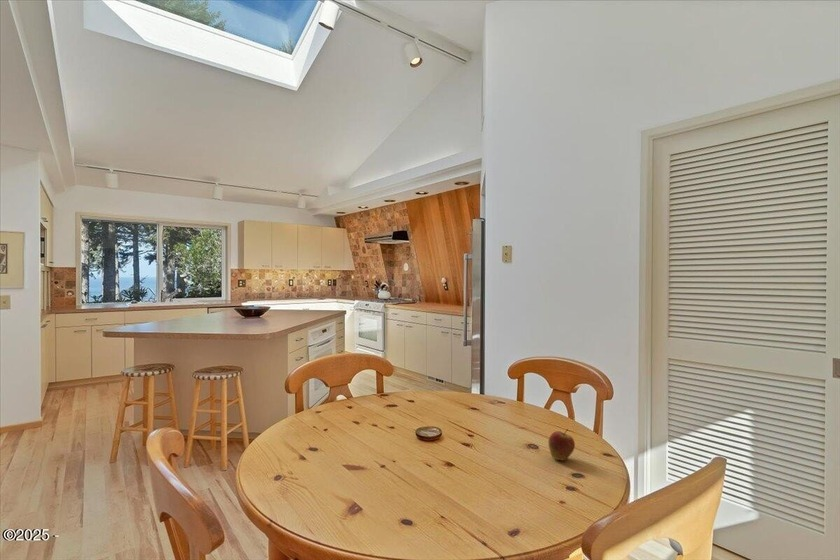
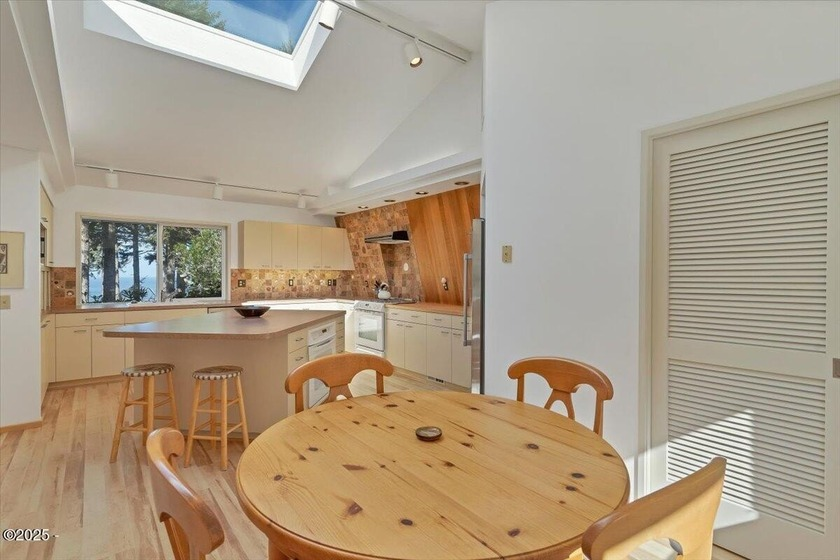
- fruit [548,428,576,462]
